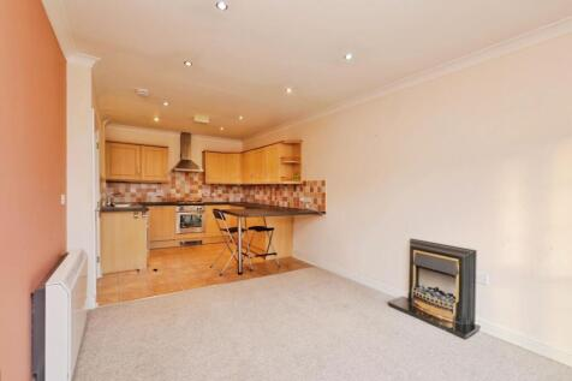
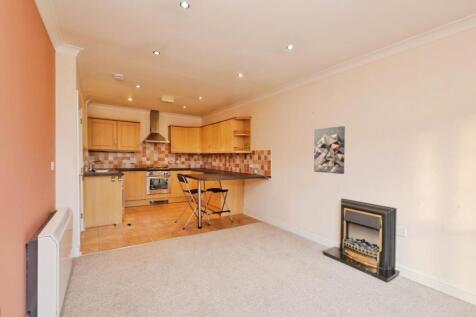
+ wall art [313,125,346,175]
